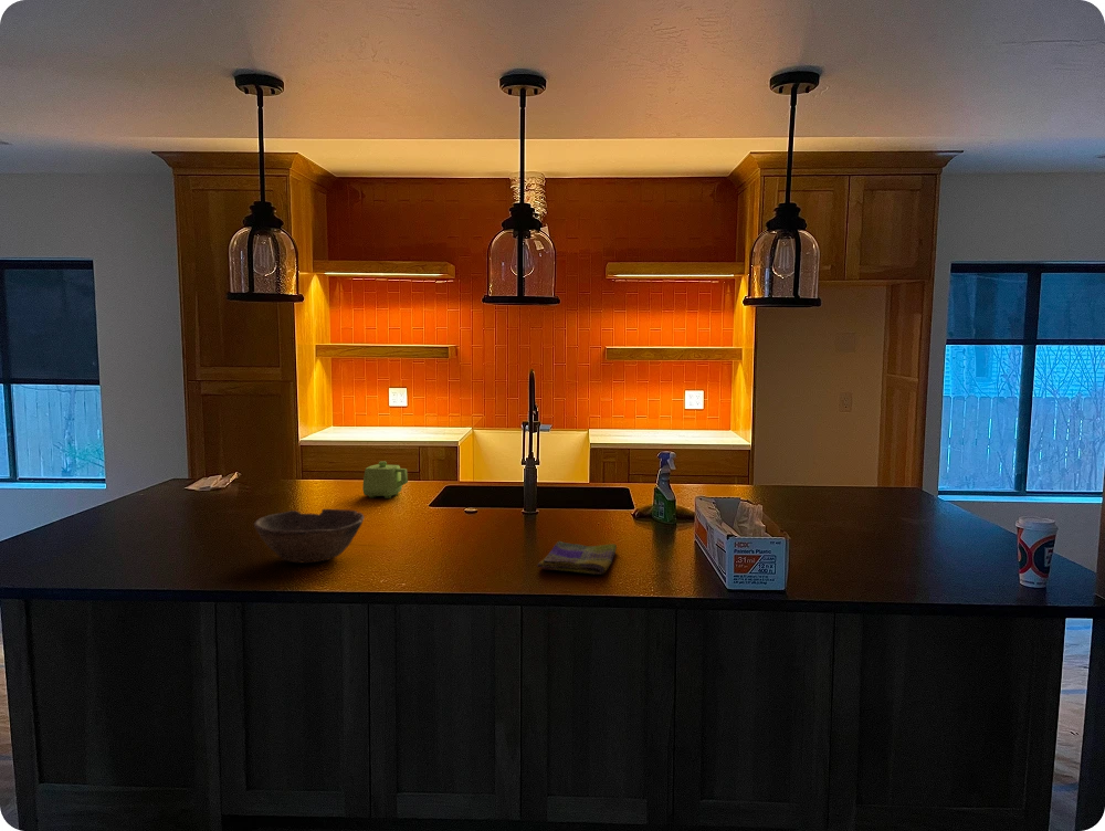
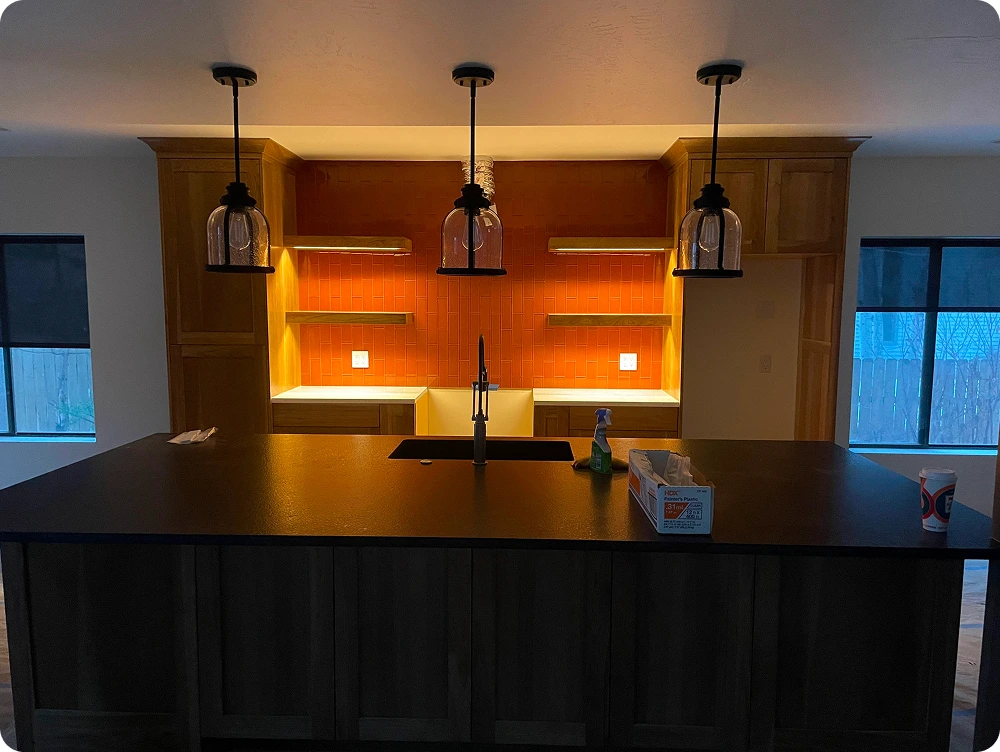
- dish towel [536,540,618,576]
- teapot [361,461,409,499]
- bowl [253,508,366,565]
